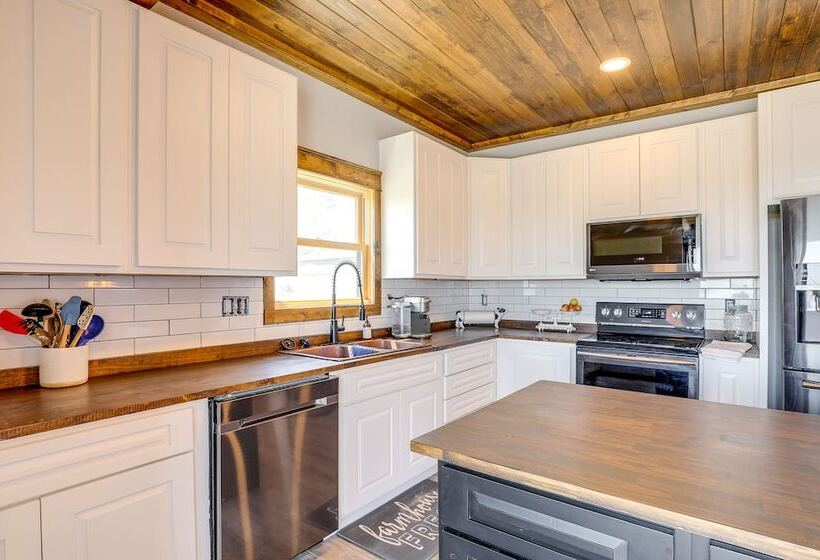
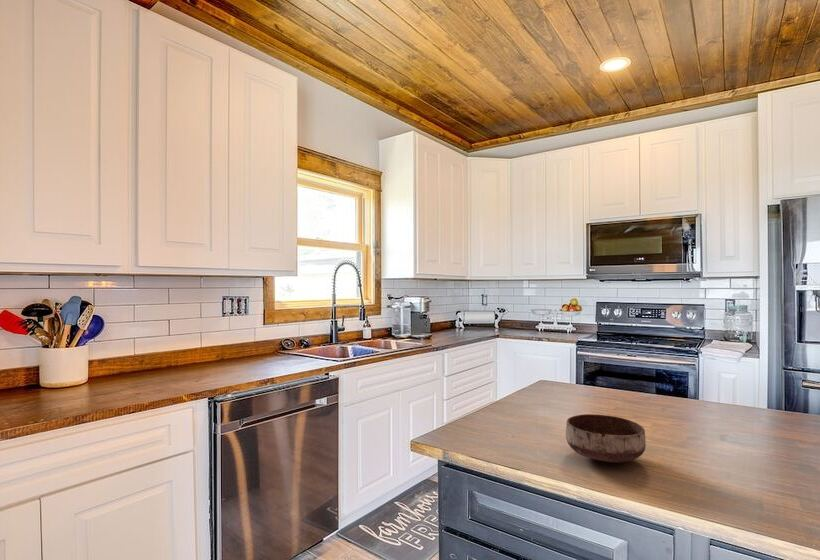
+ bowl [565,413,647,463]
